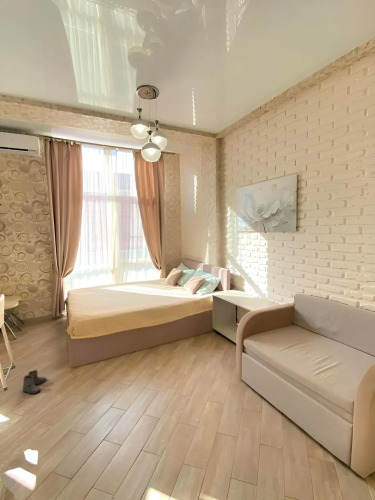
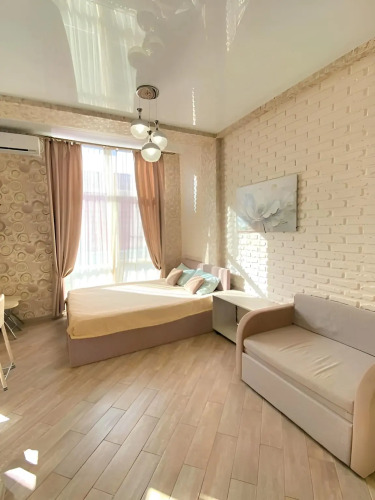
- boots [21,369,48,397]
